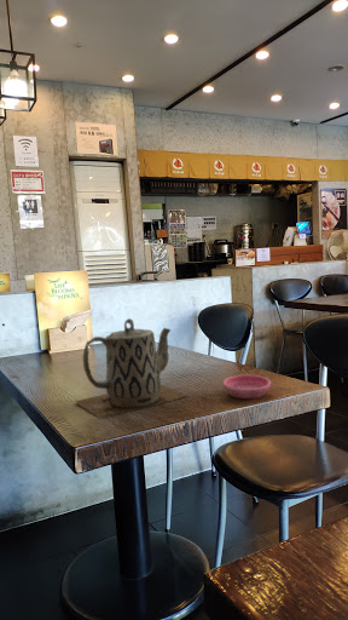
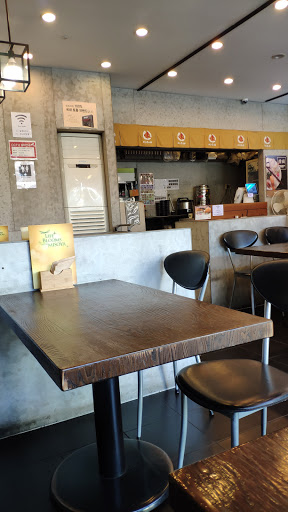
- teapot [74,317,188,419]
- saucer [221,374,272,400]
